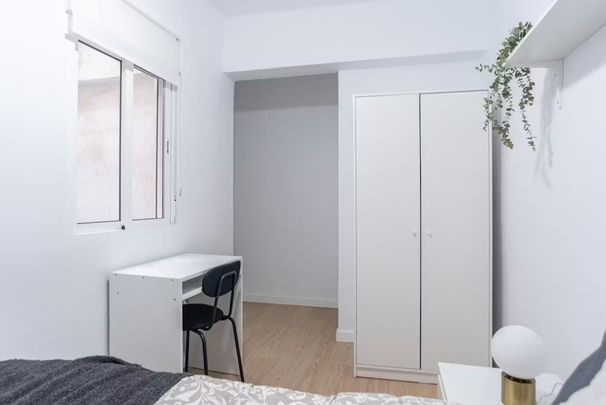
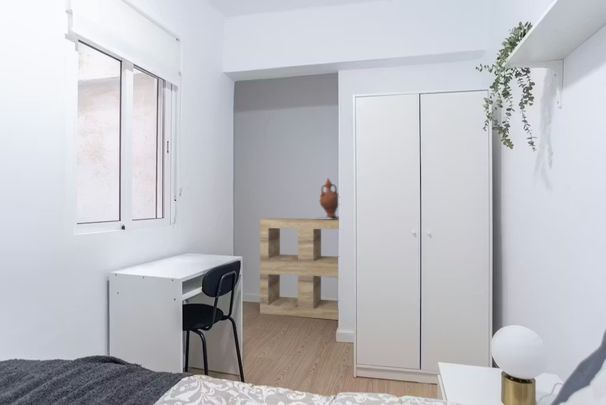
+ lidded ewer [317,177,340,220]
+ shelving unit [259,217,340,321]
